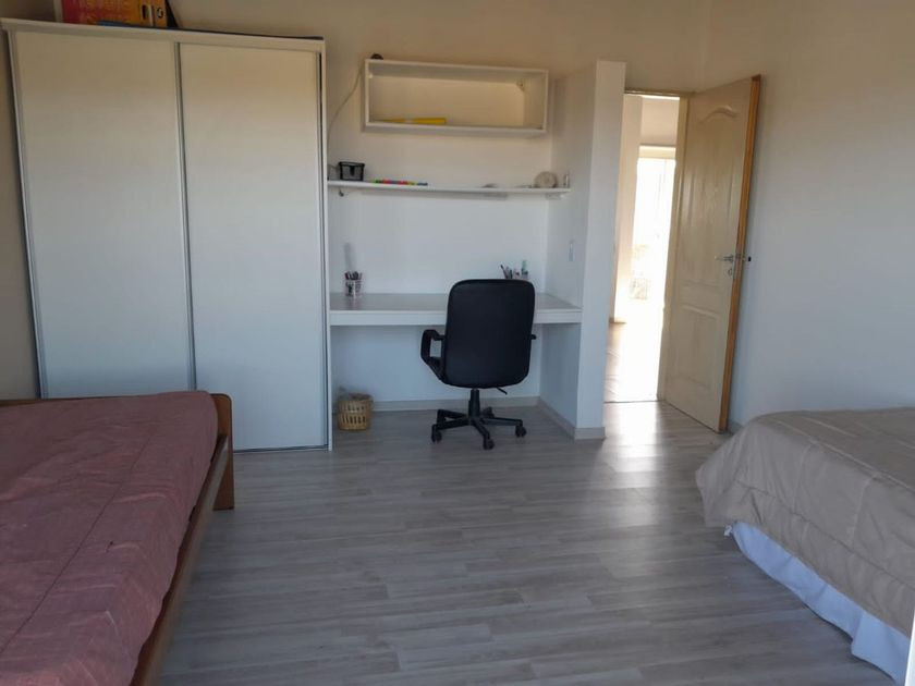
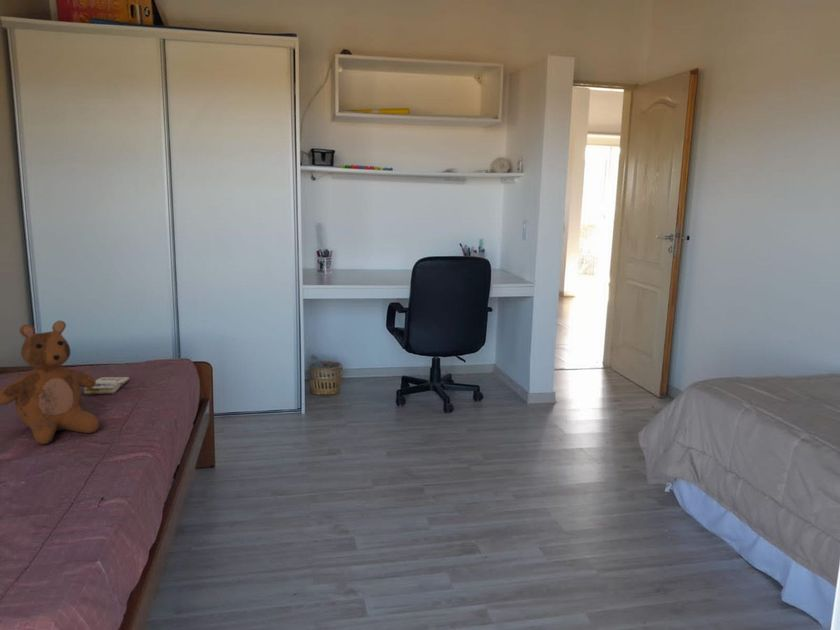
+ teddy bear [0,320,100,445]
+ paperback book [83,376,131,395]
